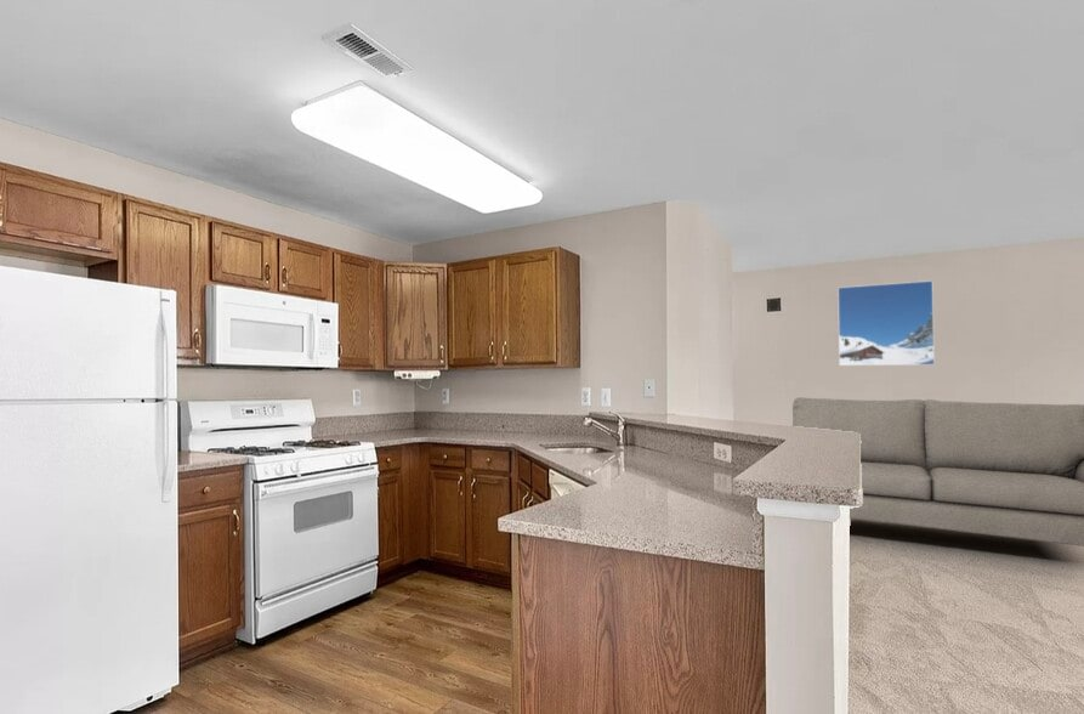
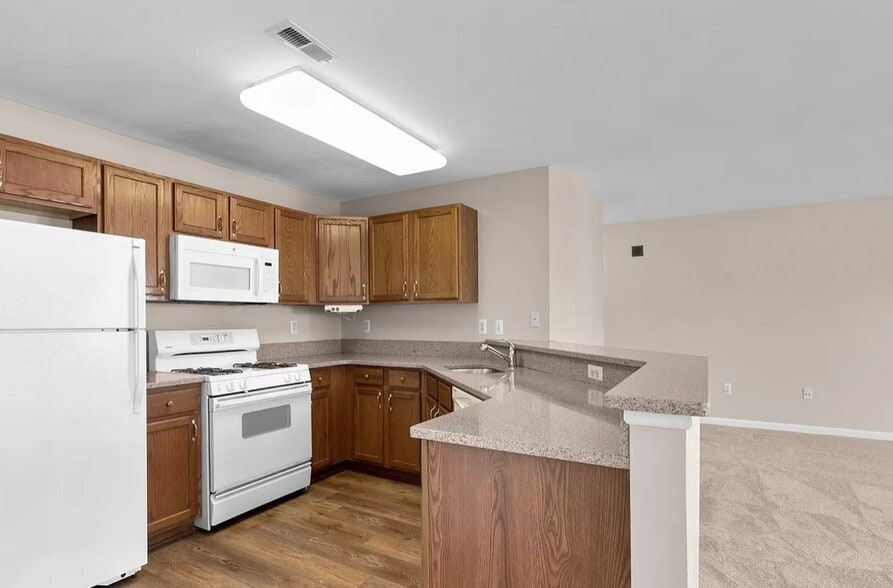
- sofa [791,396,1084,548]
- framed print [836,279,936,367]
